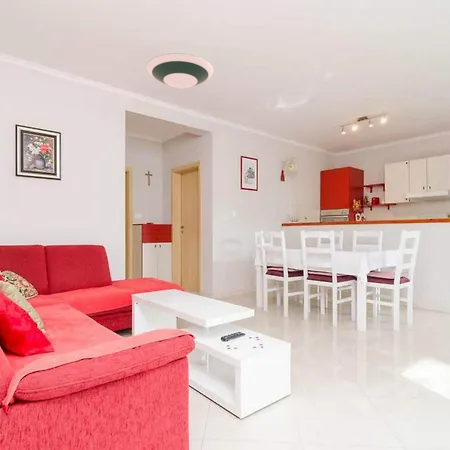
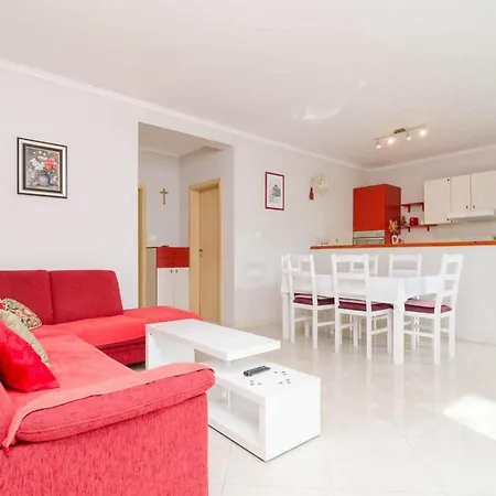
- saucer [146,52,214,89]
